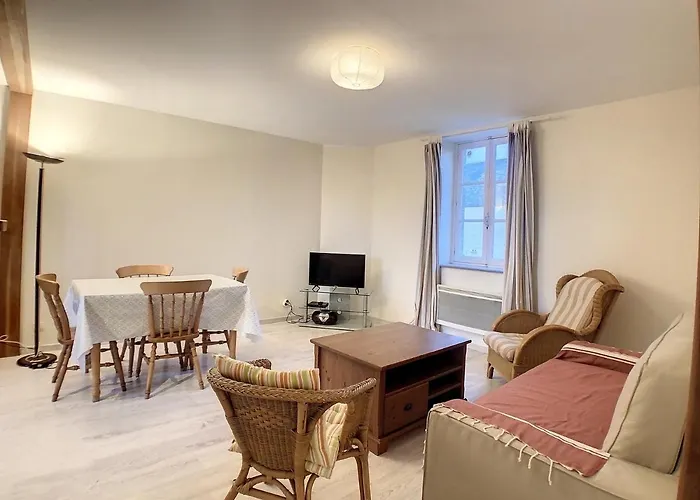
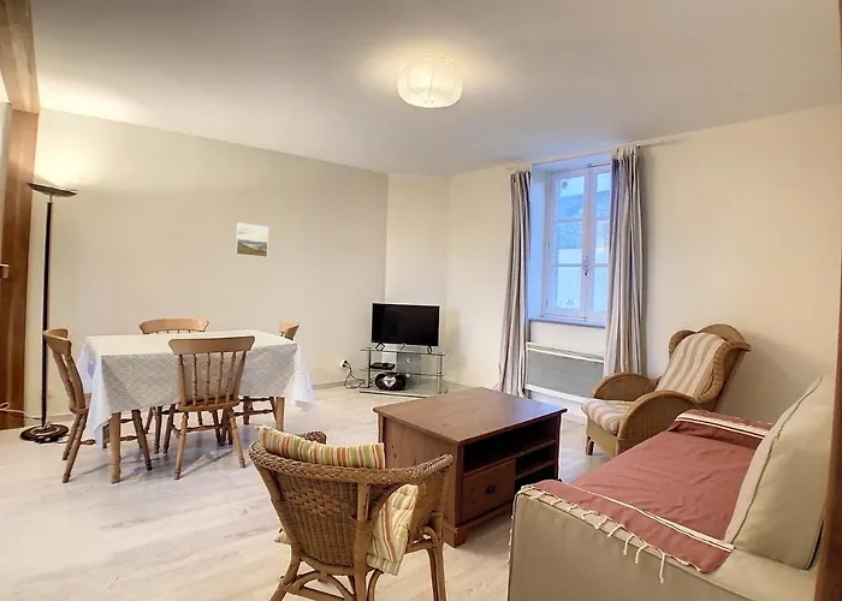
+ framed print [235,221,269,258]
